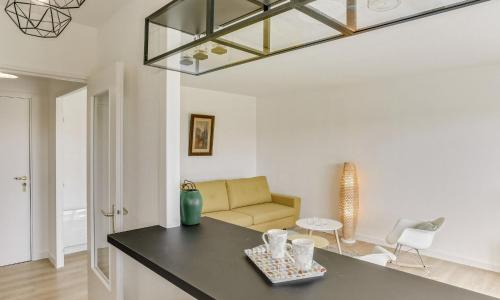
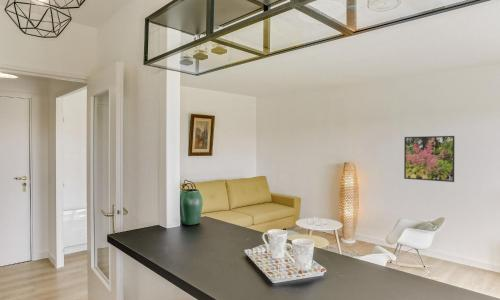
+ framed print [403,135,456,183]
